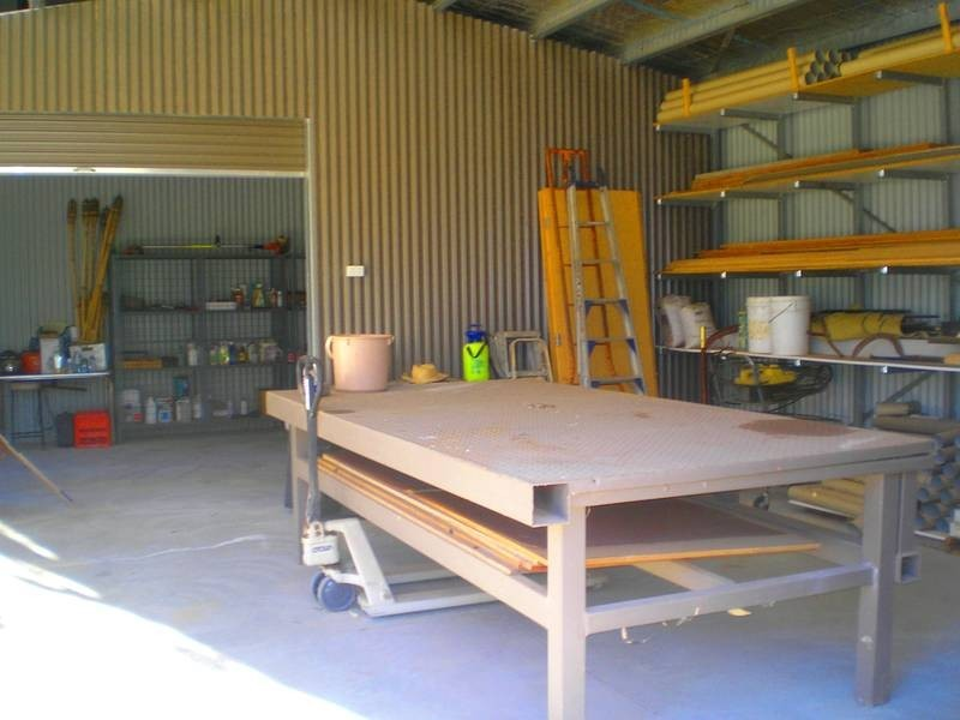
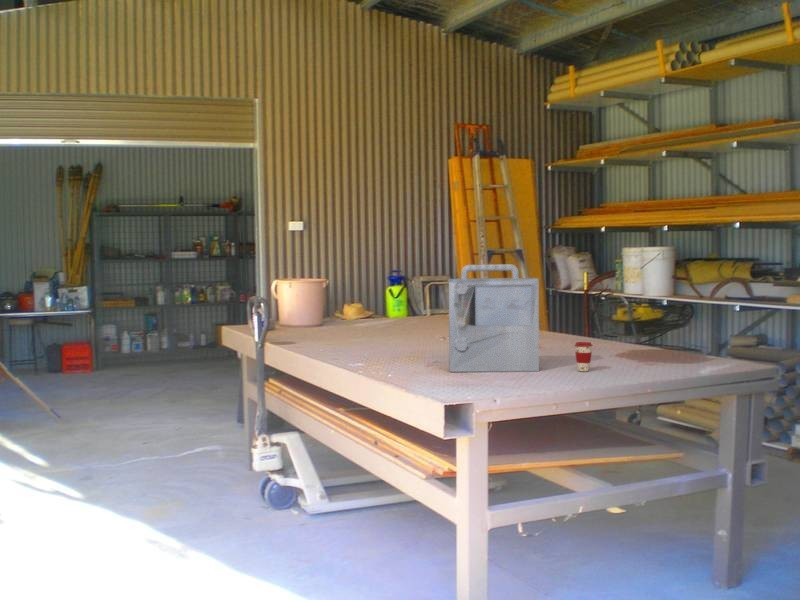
+ coffee cup [574,341,594,372]
+ toolbox [448,263,540,373]
